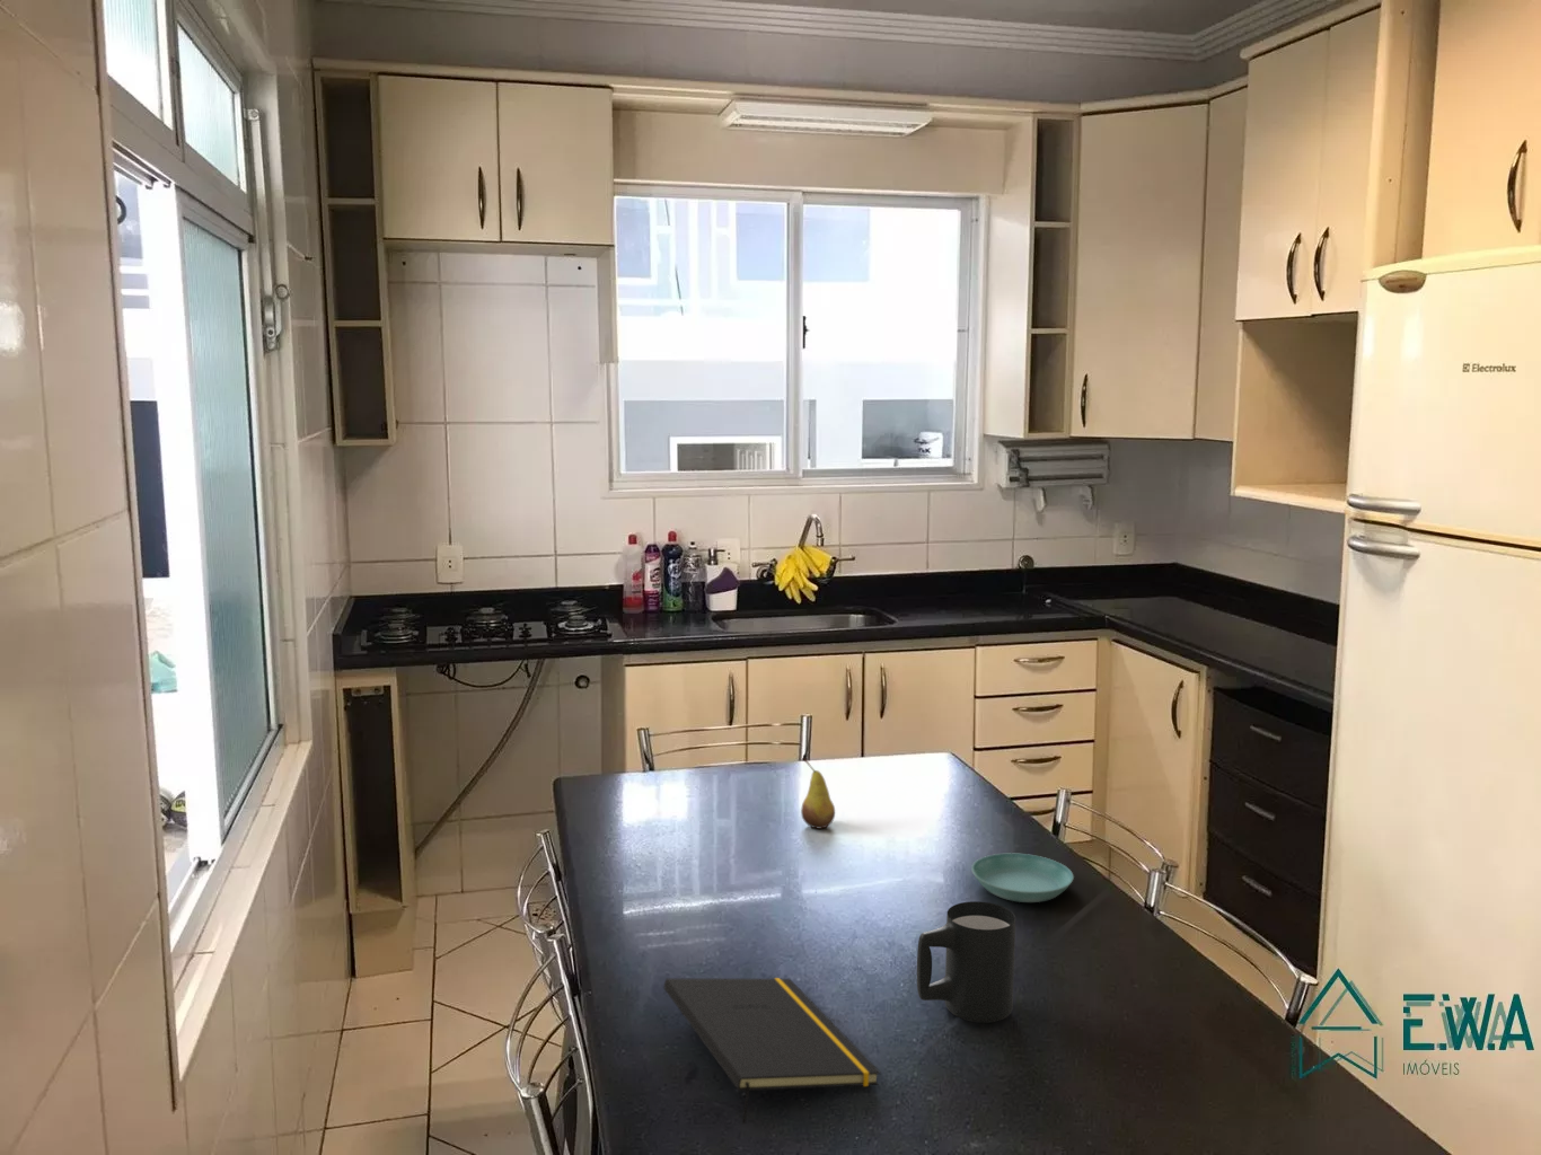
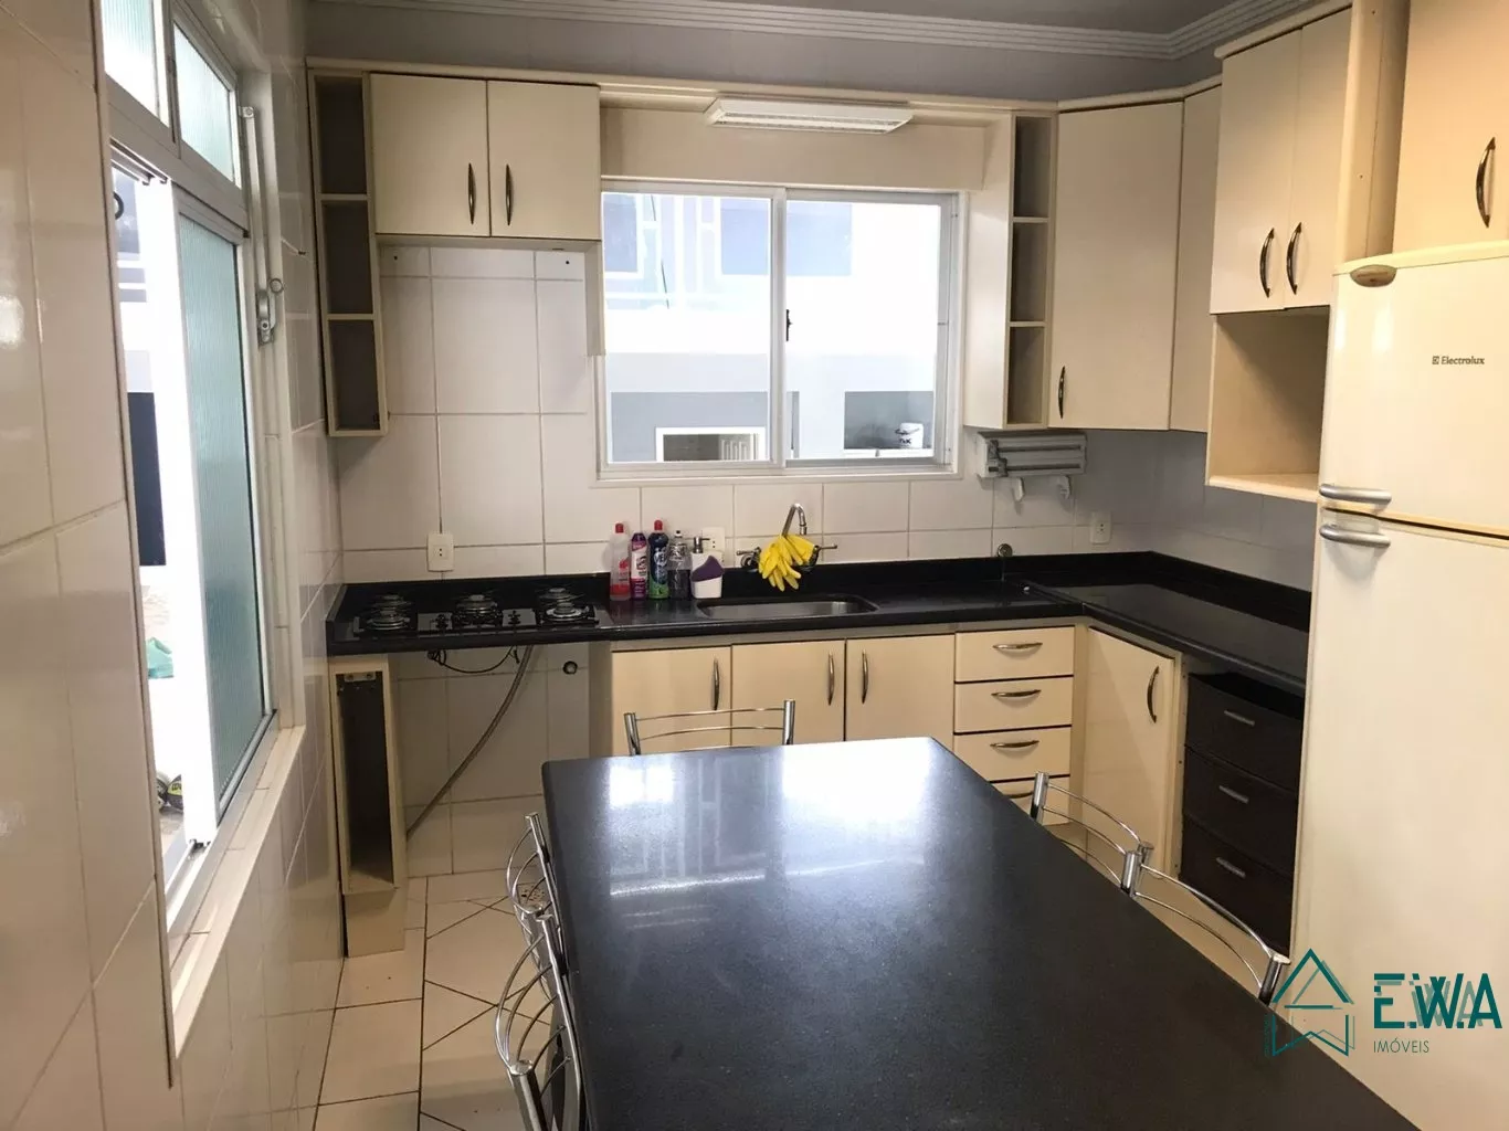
- fruit [800,757,836,830]
- mug [916,900,1017,1024]
- notepad [664,977,882,1125]
- saucer [971,852,1075,904]
